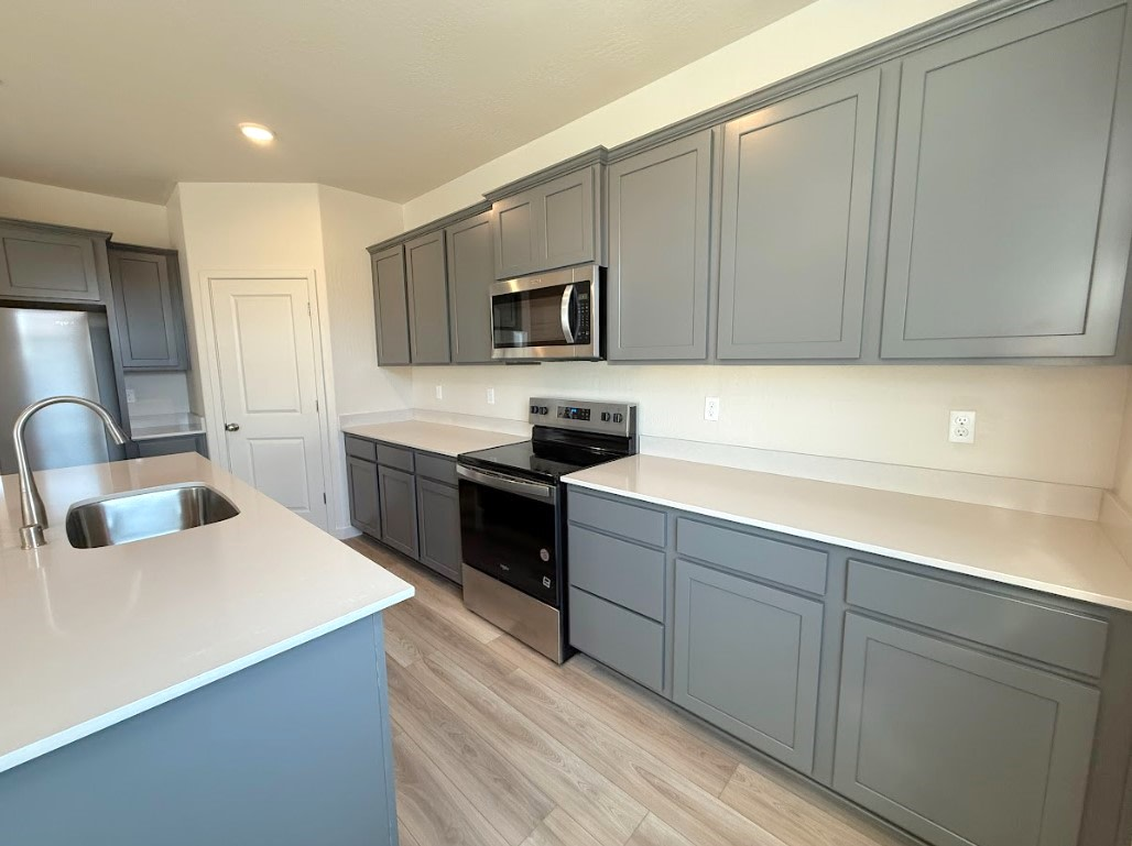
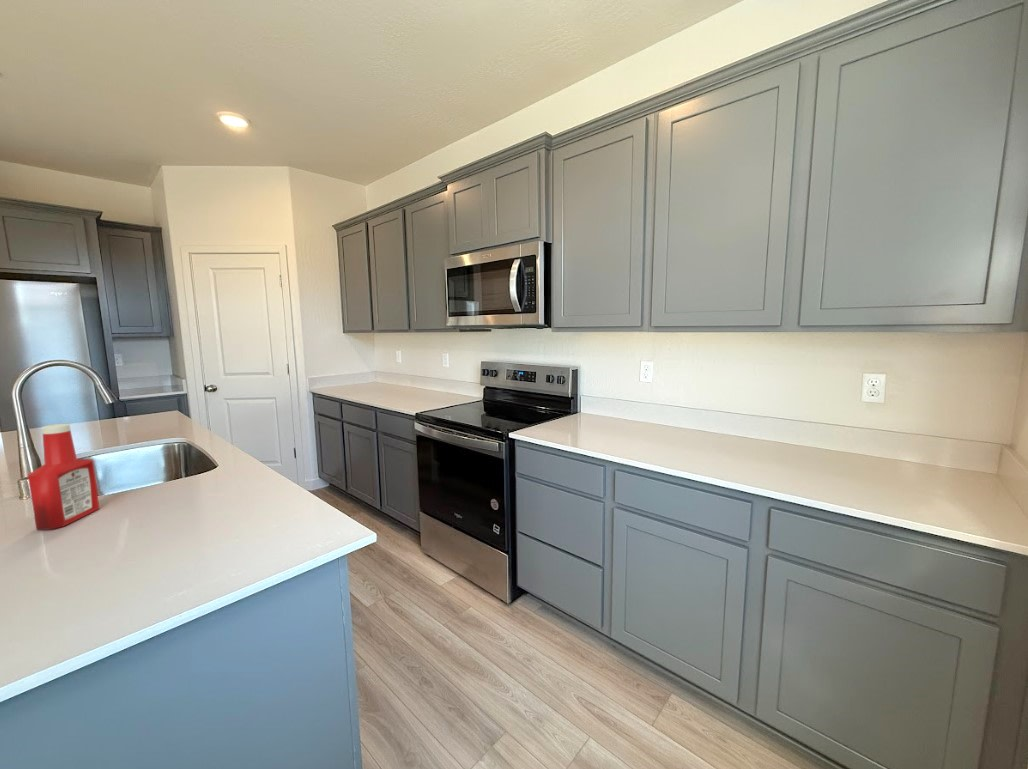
+ soap bottle [27,423,101,531]
